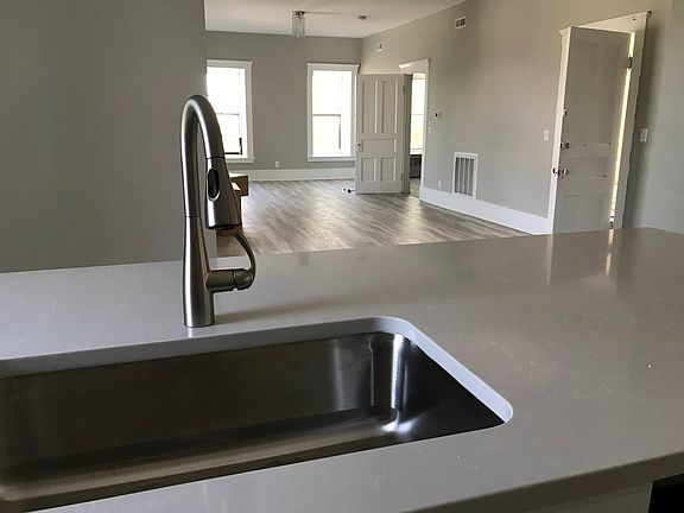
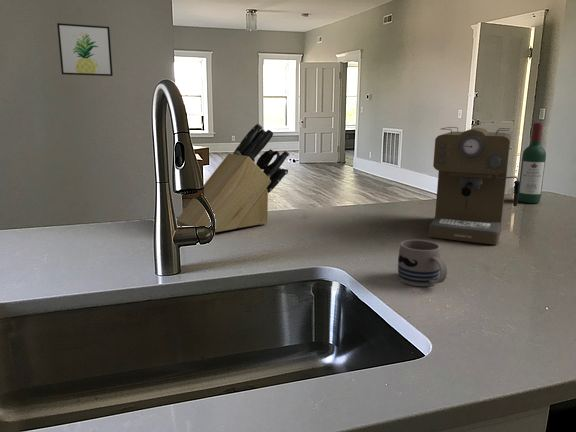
+ mug [397,239,448,287]
+ wine bottle [518,122,547,204]
+ knife block [176,123,290,233]
+ coffee maker [428,126,520,245]
+ wall art [56,22,114,77]
